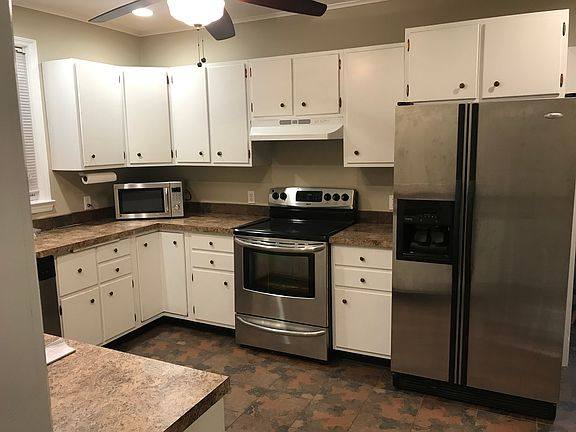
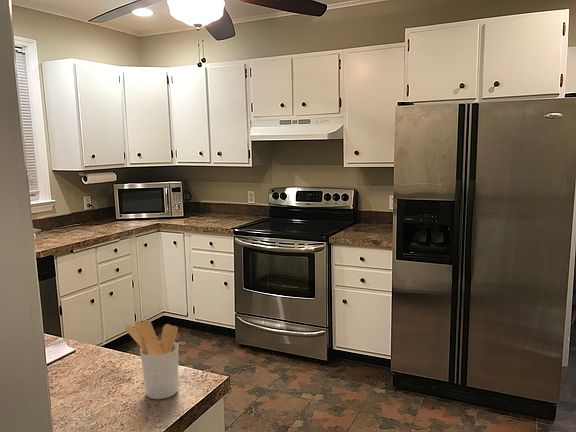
+ utensil holder [124,319,180,400]
